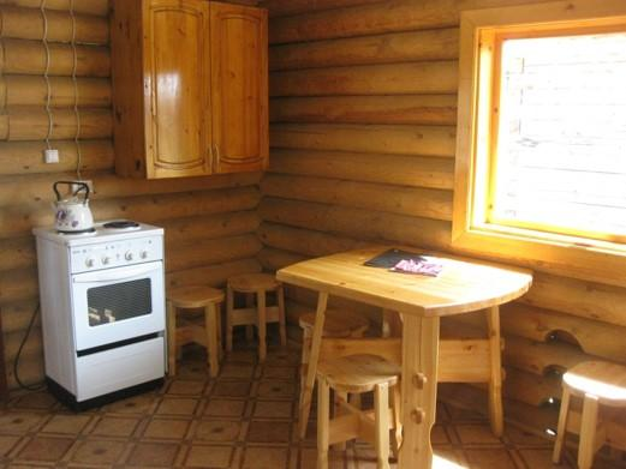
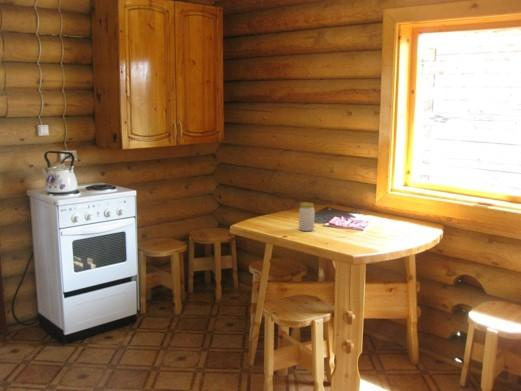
+ jar [298,201,316,232]
